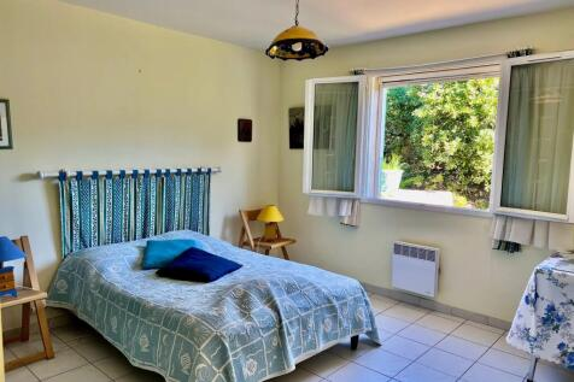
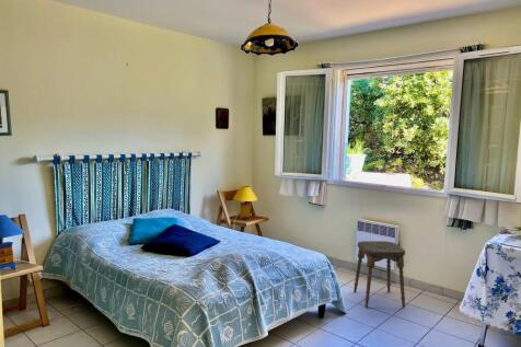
+ stool [352,240,406,309]
